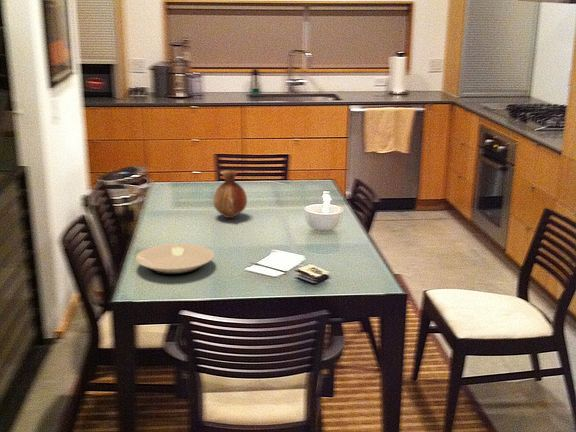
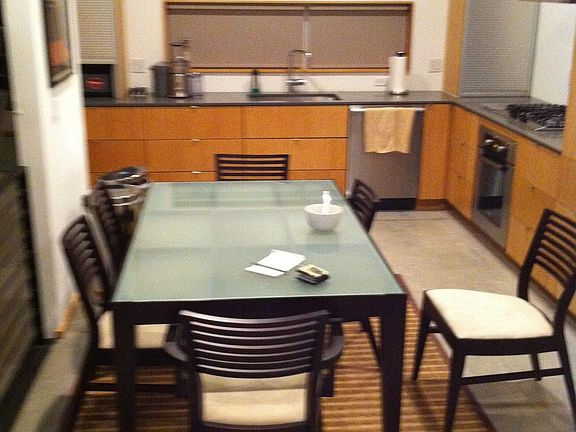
- vase [212,170,248,219]
- plate [135,243,215,276]
